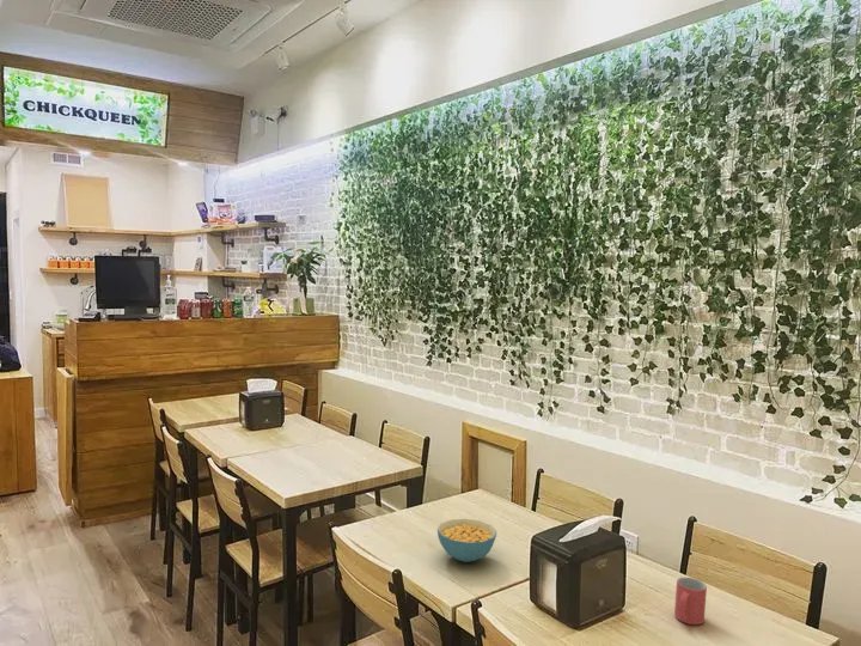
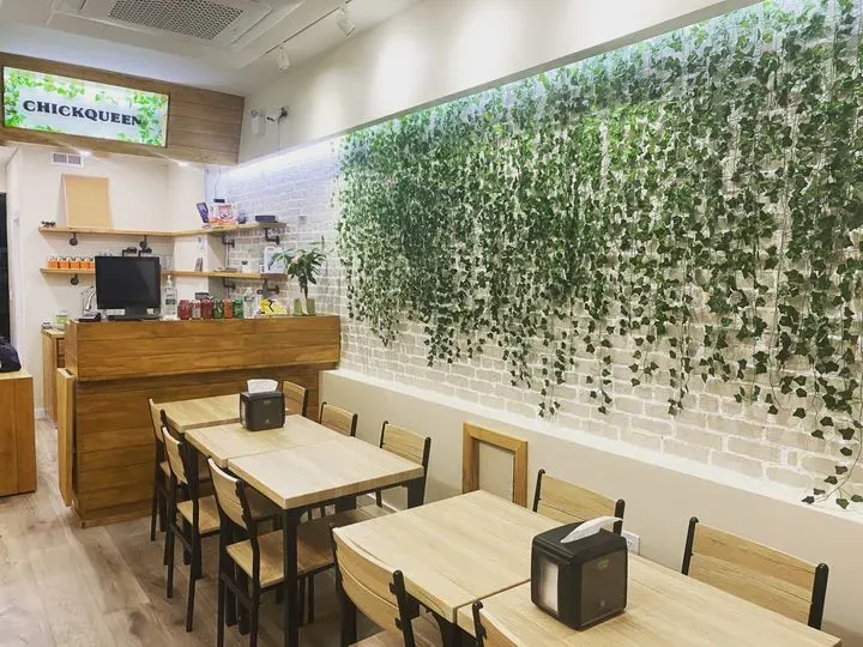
- mug [673,577,708,626]
- cereal bowl [436,518,497,563]
